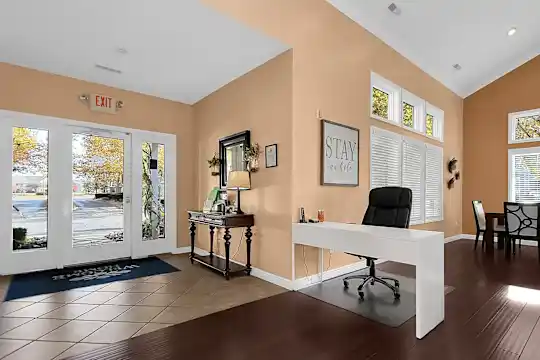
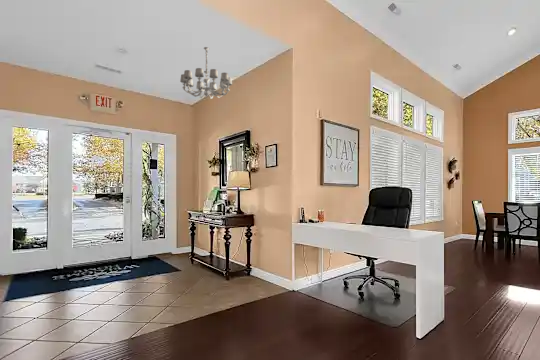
+ chandelier [179,46,233,100]
